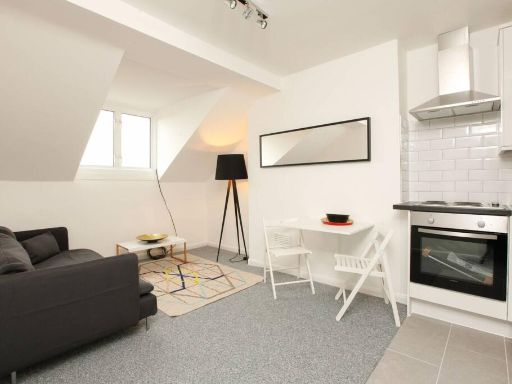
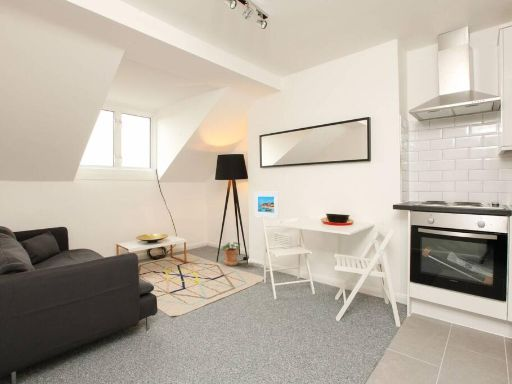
+ potted plant [221,241,241,267]
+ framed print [253,191,280,219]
